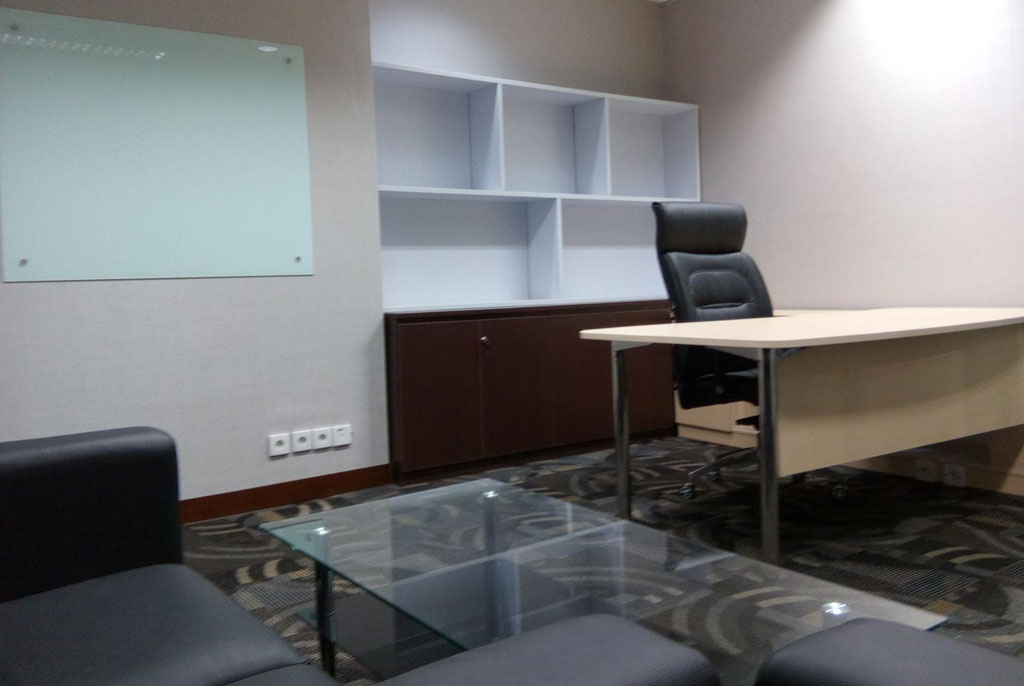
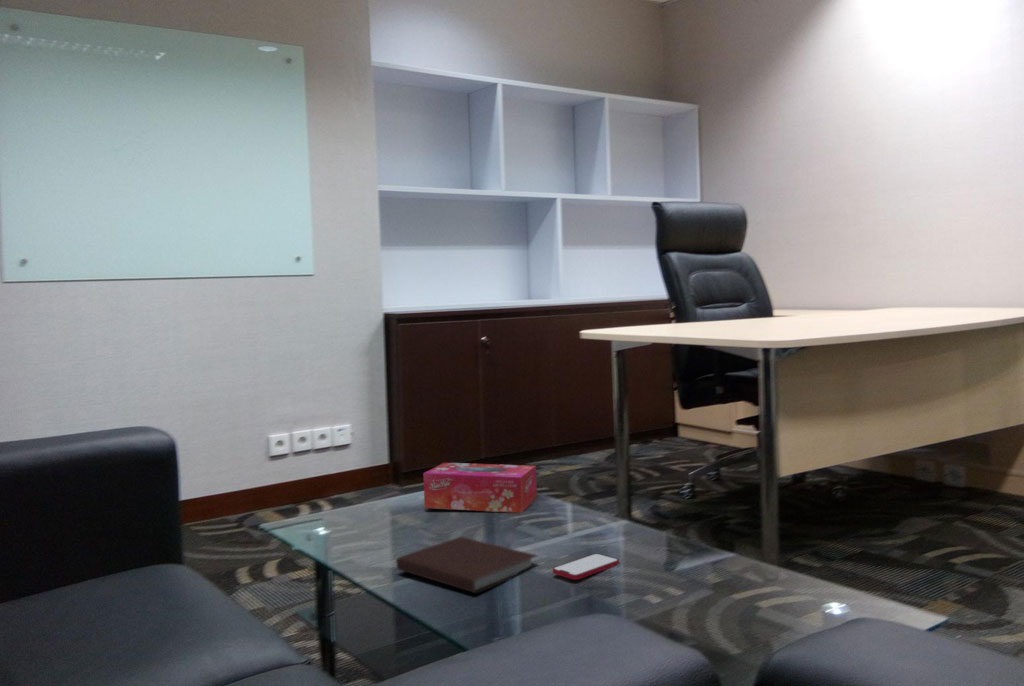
+ tissue box [422,462,538,514]
+ smartphone [552,553,620,581]
+ notebook [395,536,539,594]
